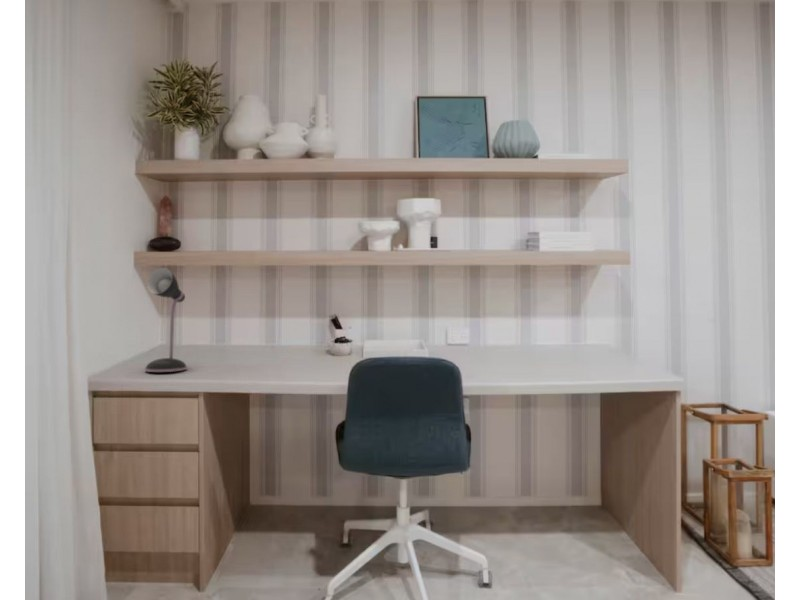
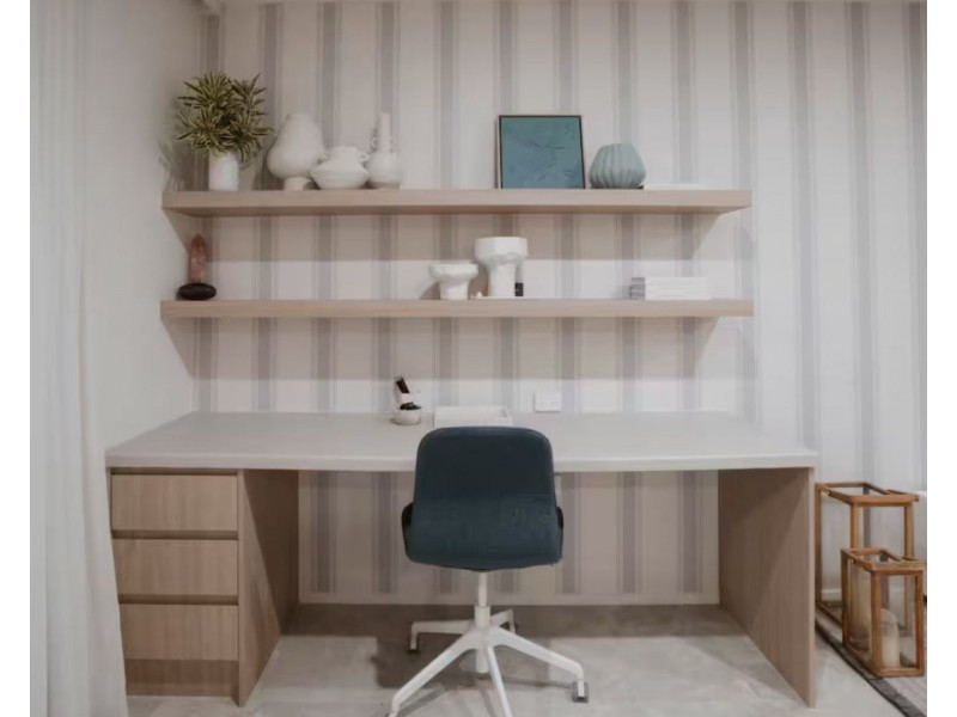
- desk lamp [144,267,188,373]
